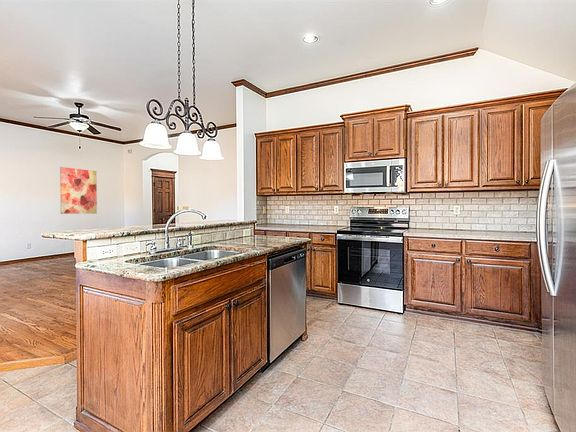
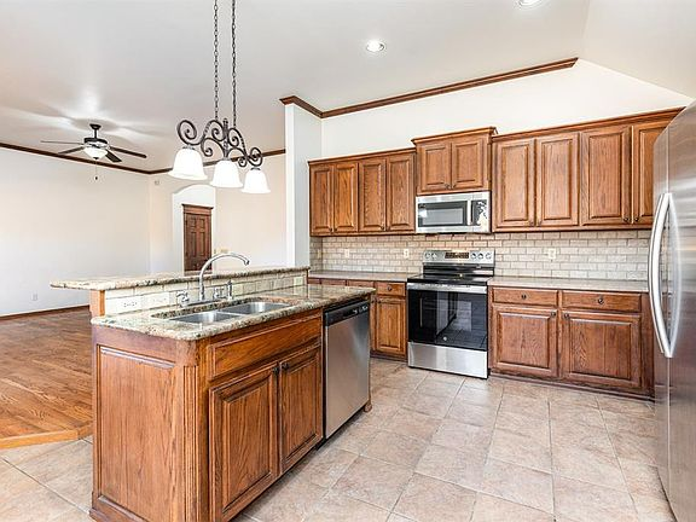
- wall art [59,166,98,215]
